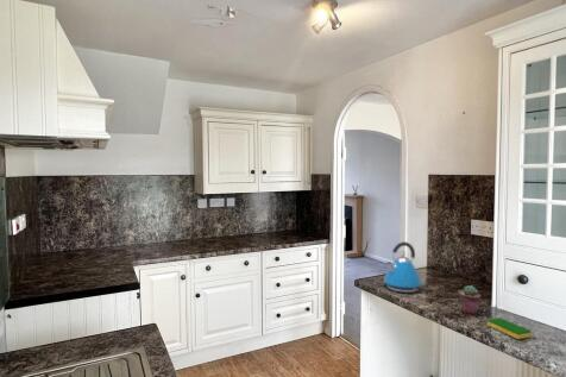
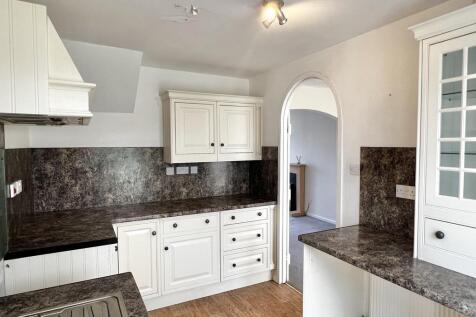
- potted succulent [457,284,482,315]
- kettle [383,240,423,294]
- dish sponge [486,316,533,340]
